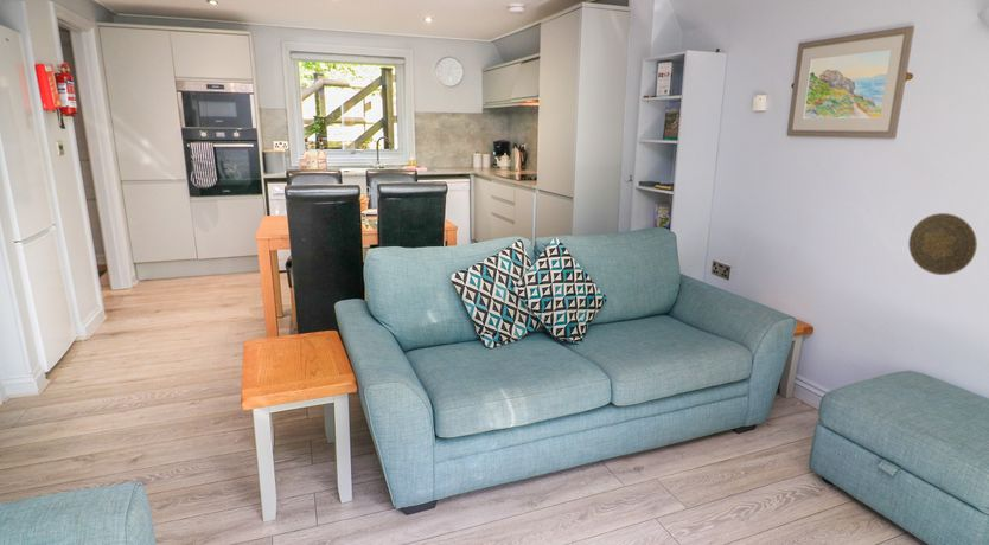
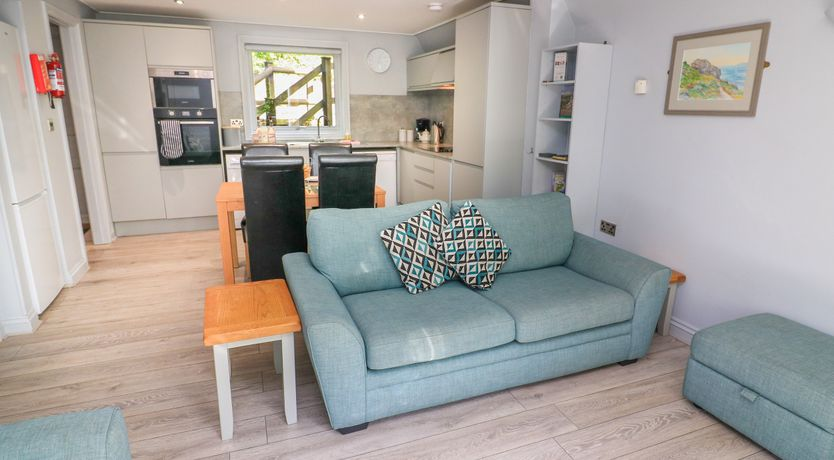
- decorative plate [907,212,978,276]
